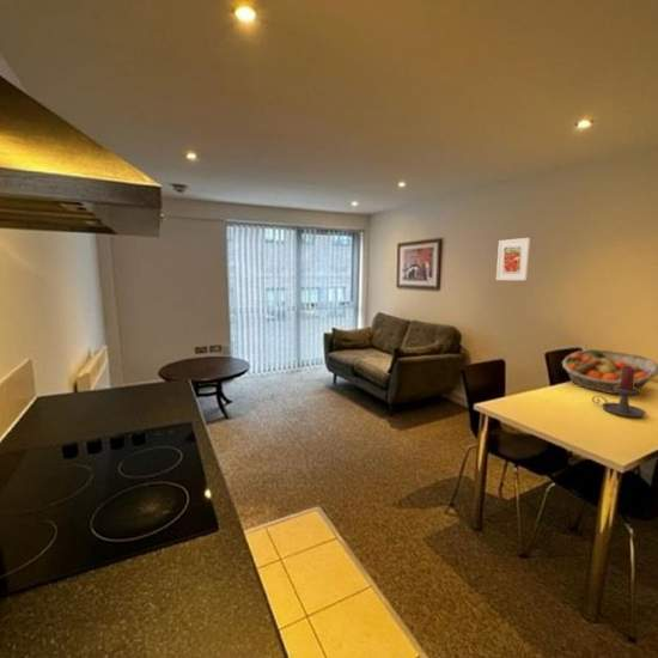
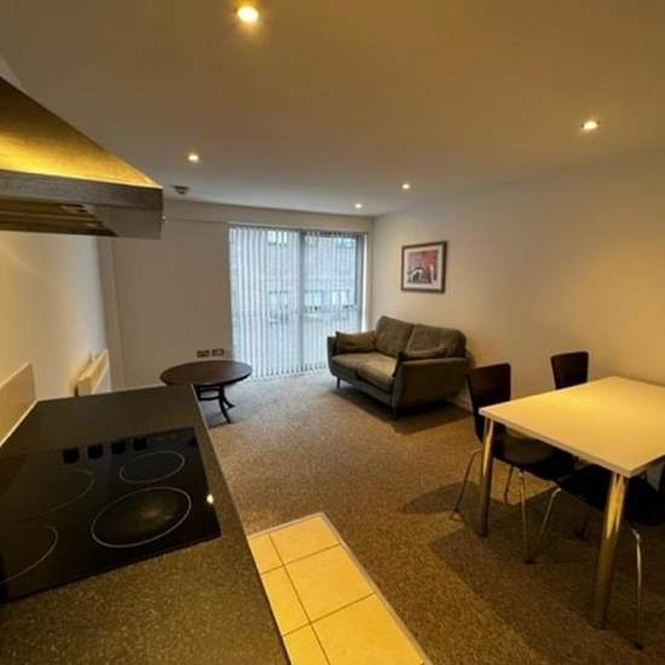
- fruit basket [561,348,658,396]
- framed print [495,237,531,281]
- candle holder [591,366,647,419]
